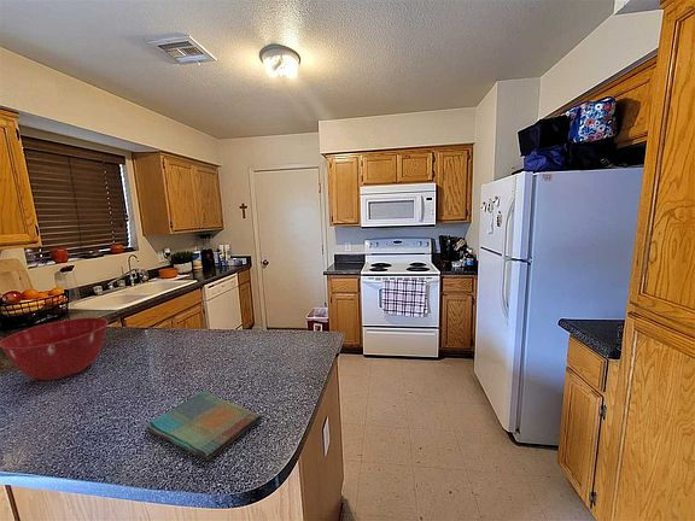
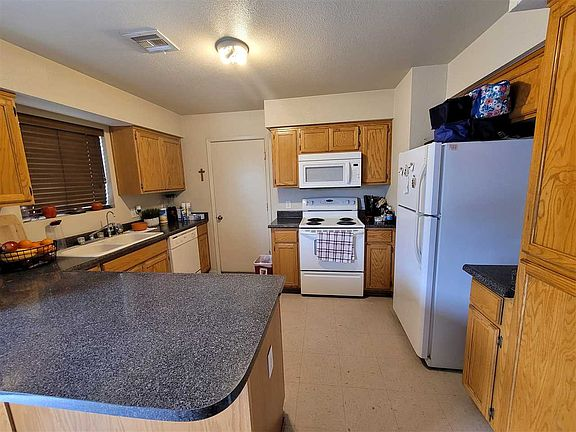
- dish towel [145,391,263,462]
- mixing bowl [0,316,110,381]
